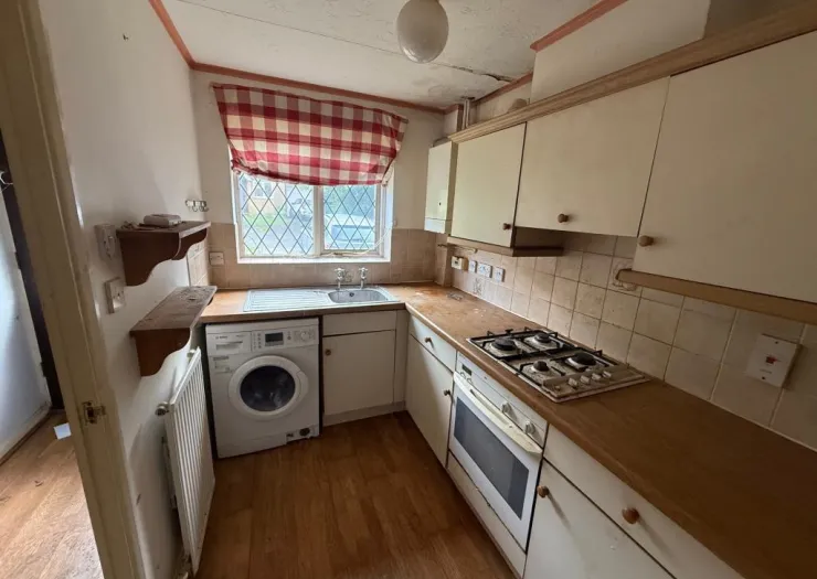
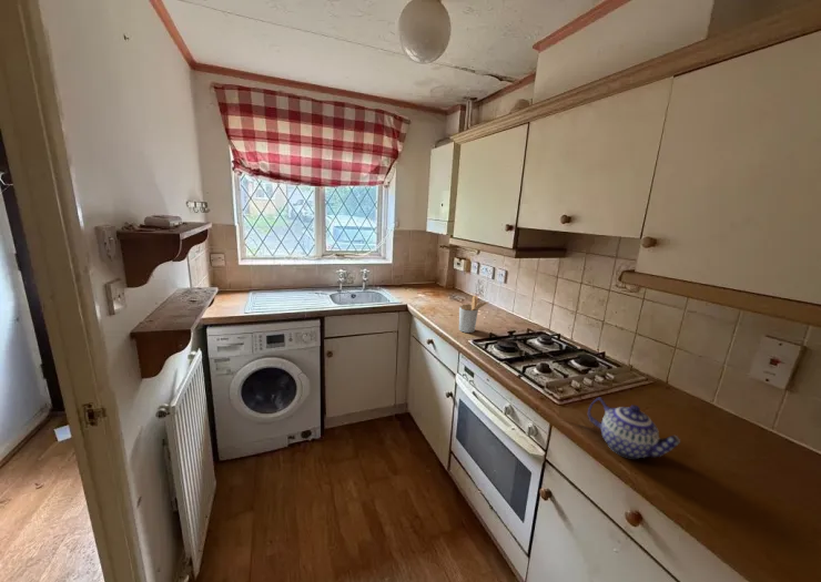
+ utensil holder [458,295,489,334]
+ teapot [587,397,681,460]
